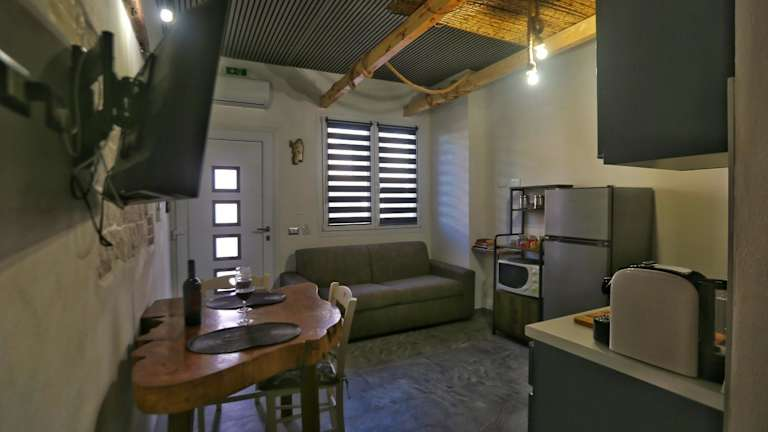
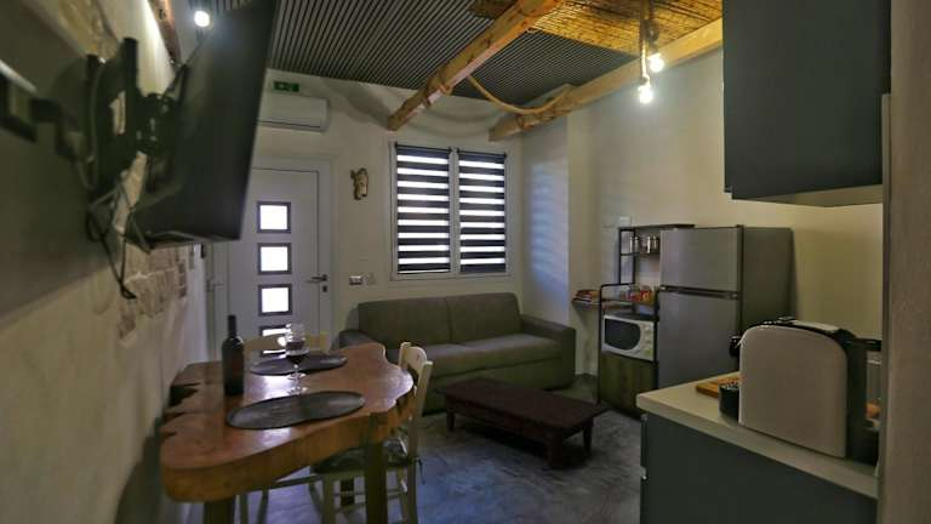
+ coffee table [432,375,611,471]
